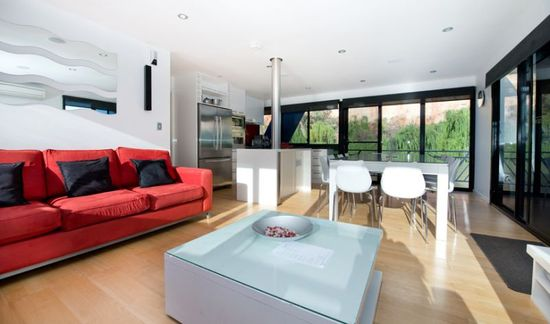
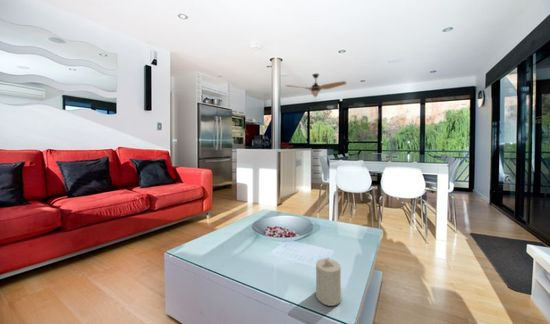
+ electric fan [285,73,347,98]
+ candle [315,256,342,307]
